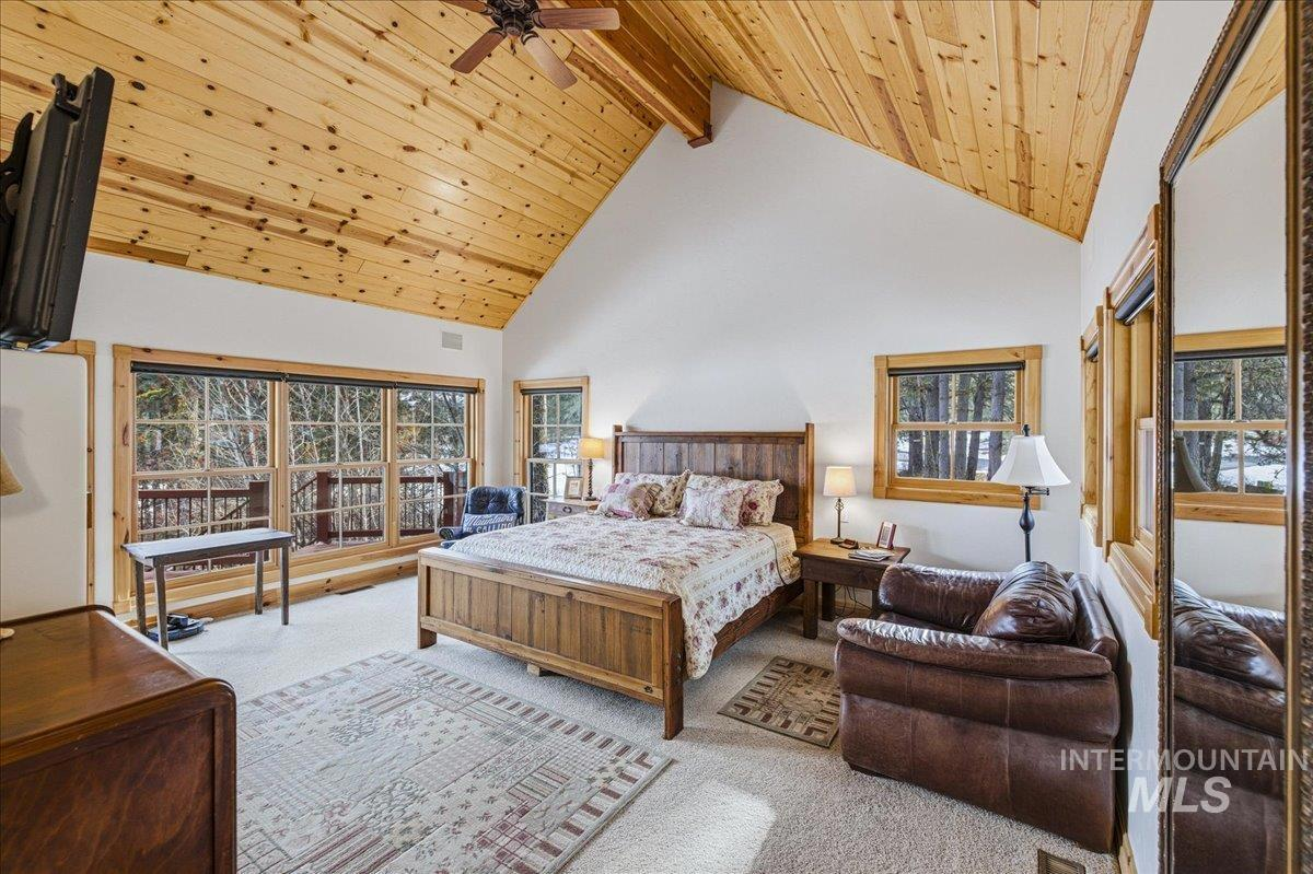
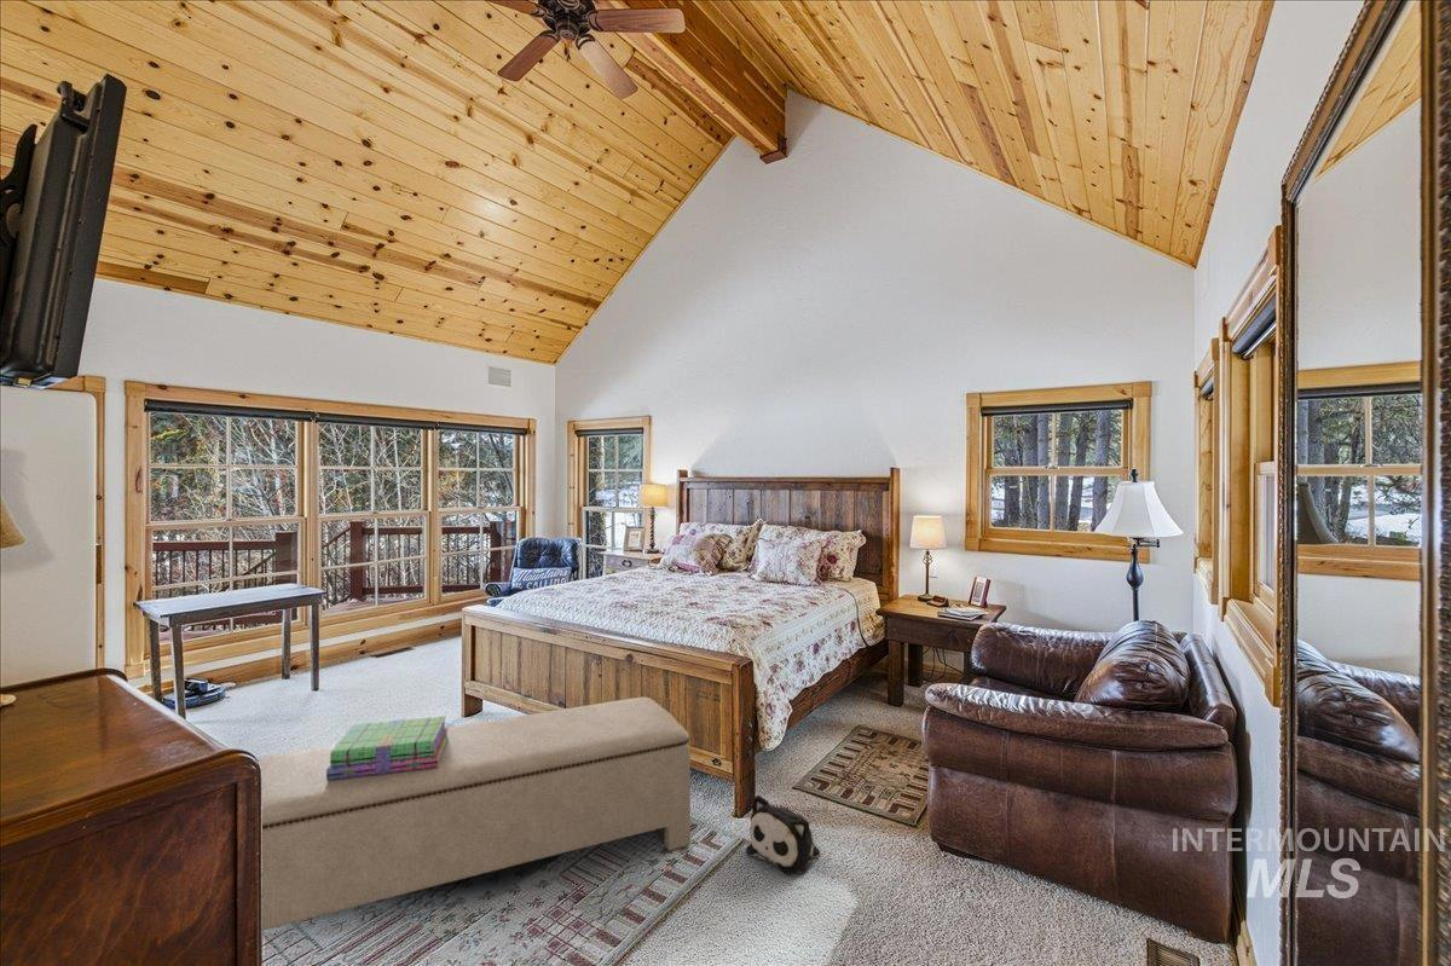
+ stack of books [326,716,449,780]
+ bench [256,695,692,932]
+ plush toy [745,794,821,875]
